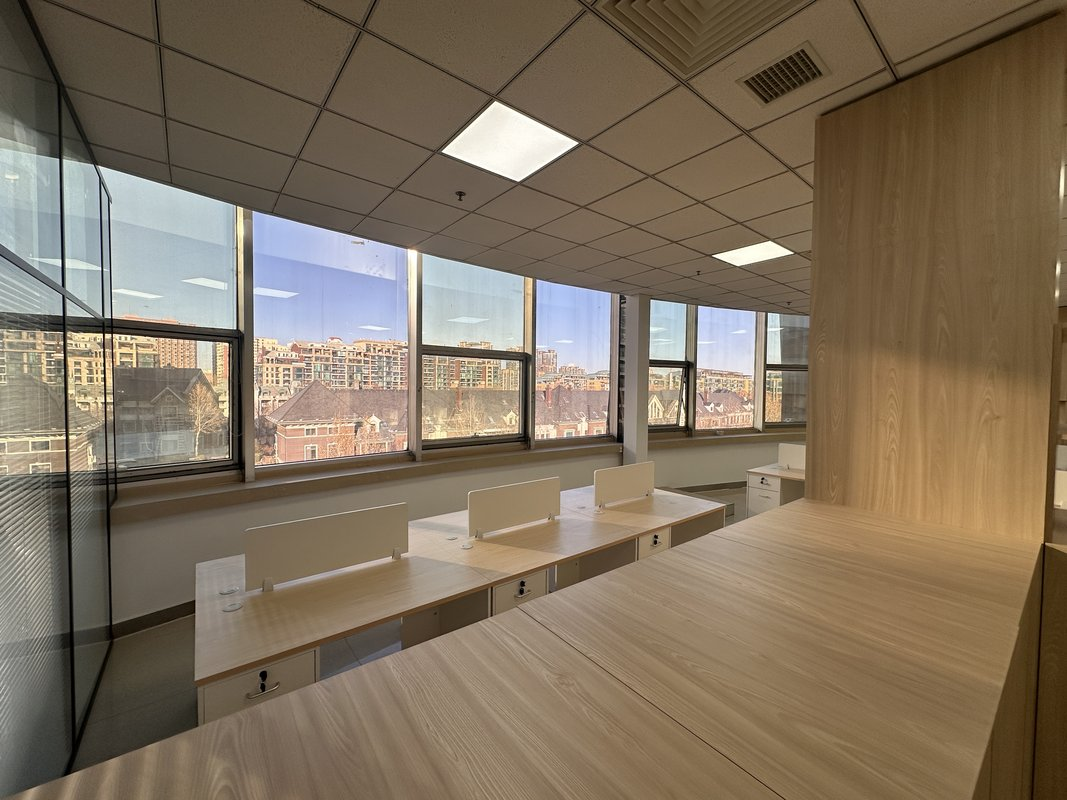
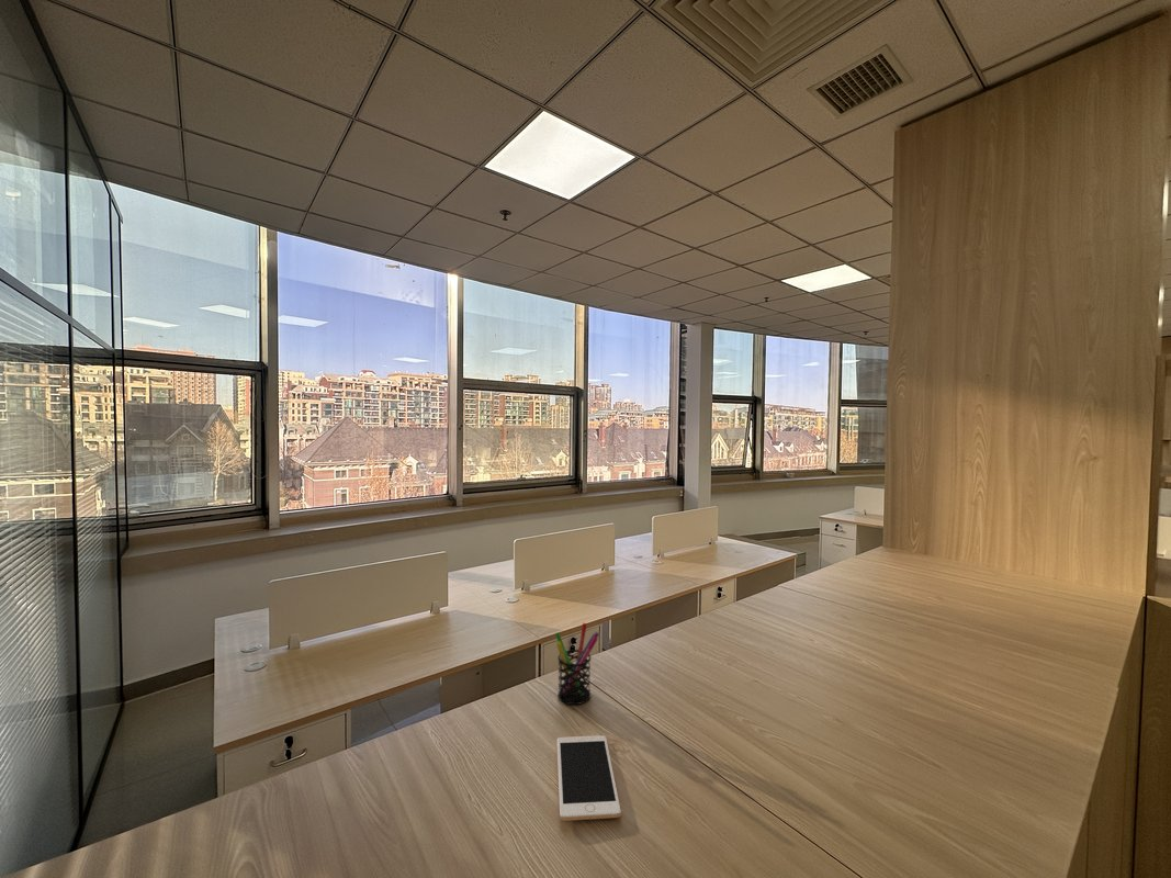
+ pen holder [554,622,600,706]
+ cell phone [555,734,622,822]
